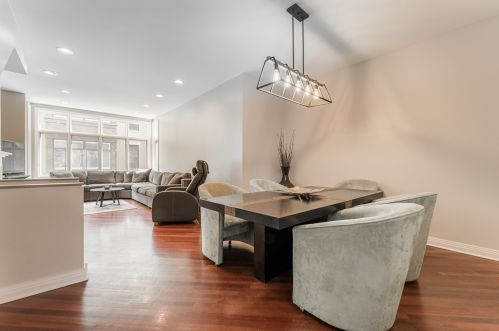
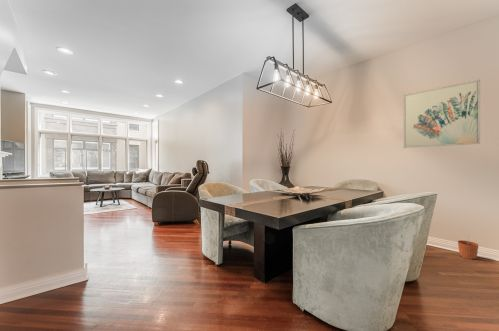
+ plant pot [457,235,479,260]
+ wall art [402,79,481,149]
